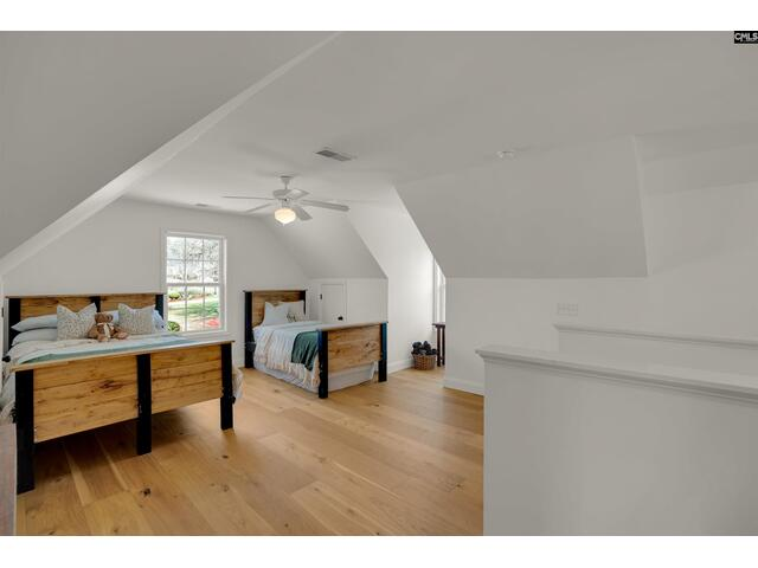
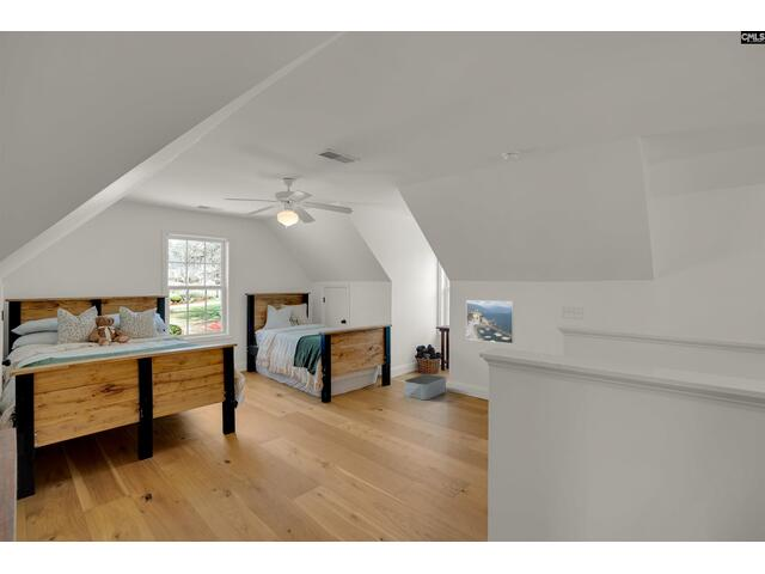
+ storage bin [403,373,447,401]
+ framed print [465,299,515,344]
